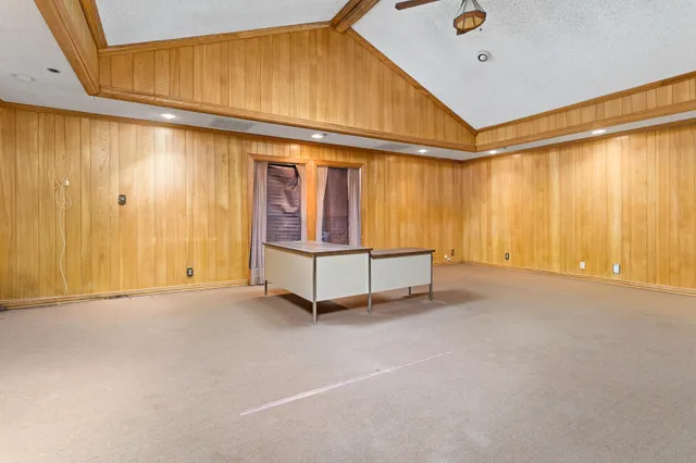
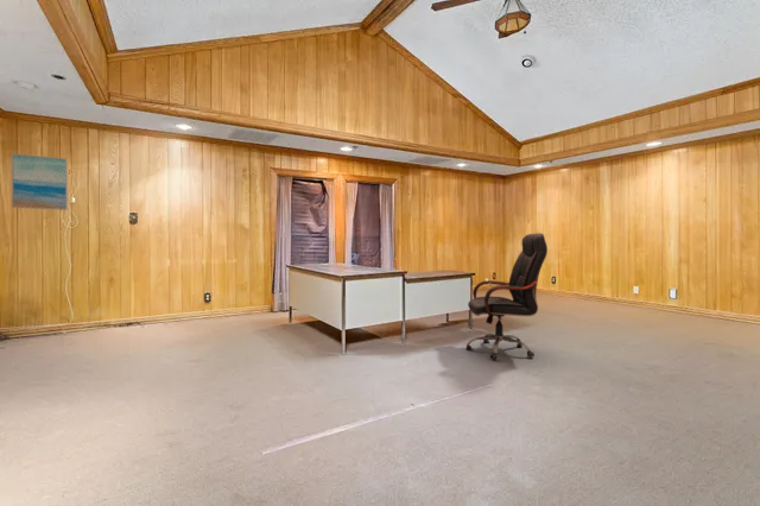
+ office chair [466,232,549,361]
+ wall art [11,152,69,211]
